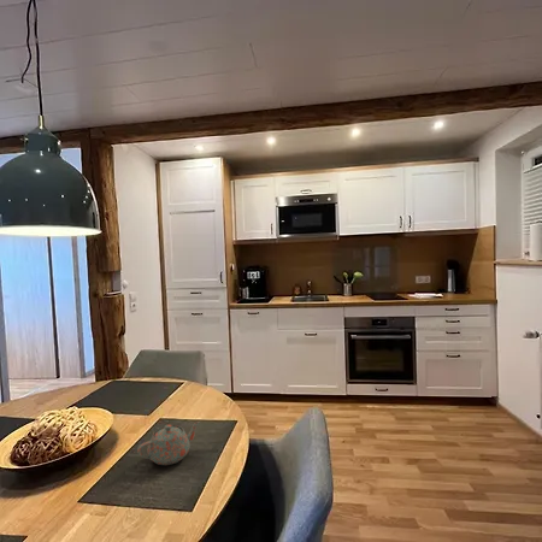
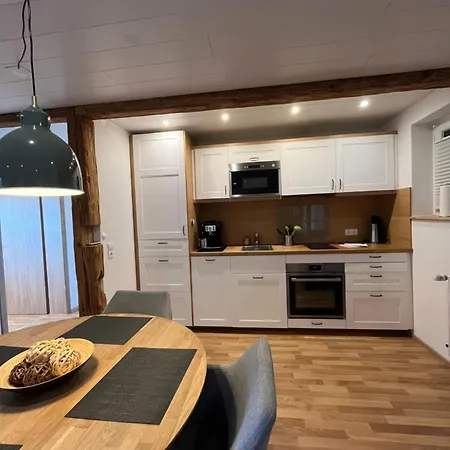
- teapot [136,420,201,466]
